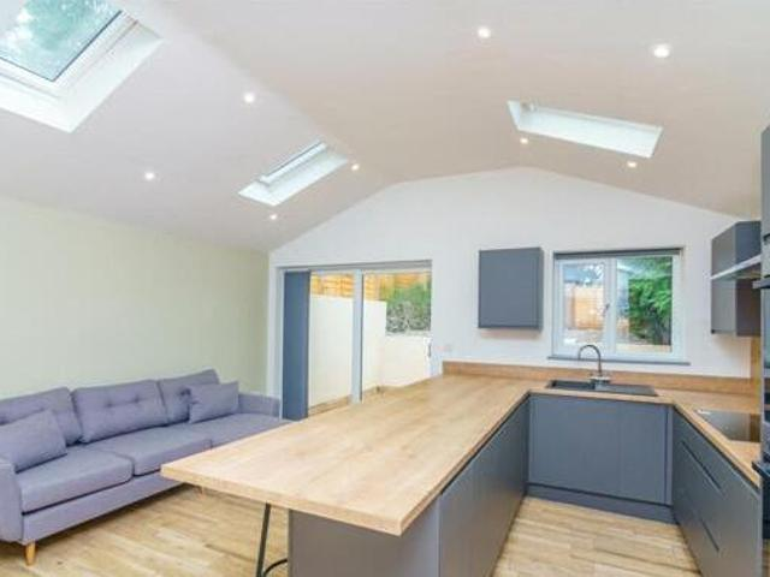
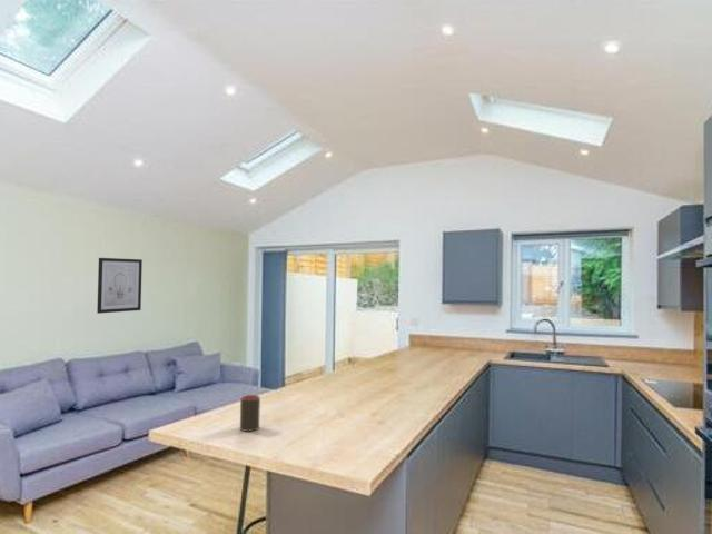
+ cup [239,394,261,433]
+ wall art [96,257,144,315]
